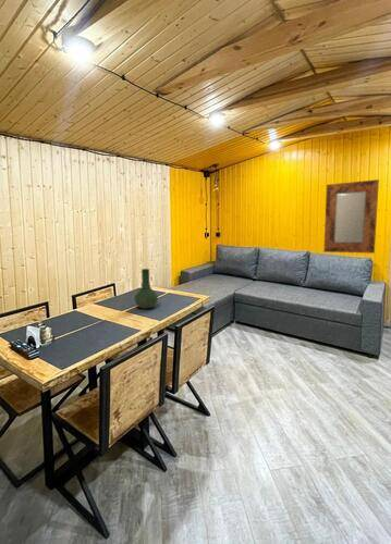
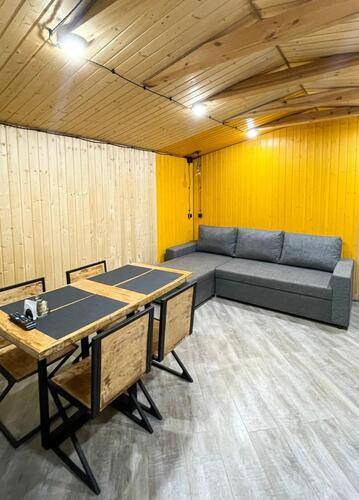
- home mirror [322,178,380,255]
- vase [133,268,159,309]
